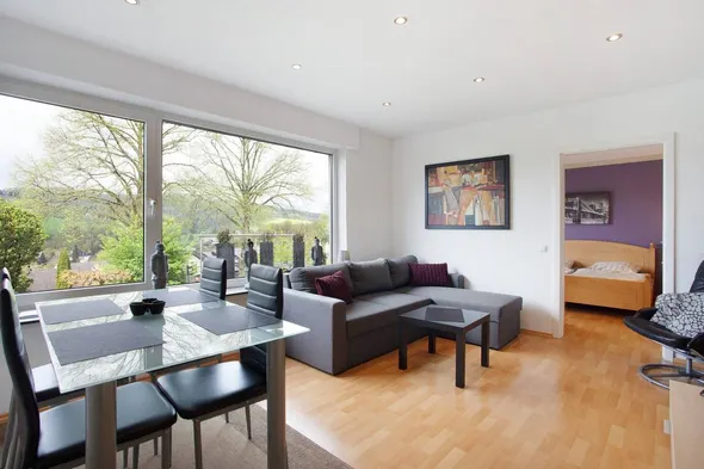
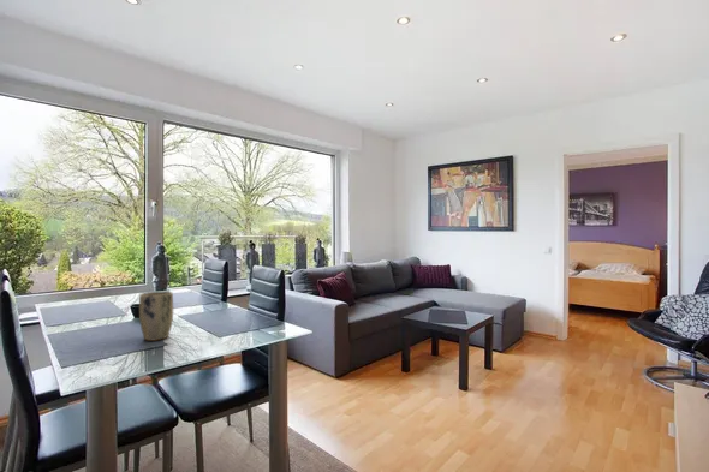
+ plant pot [138,289,174,342]
